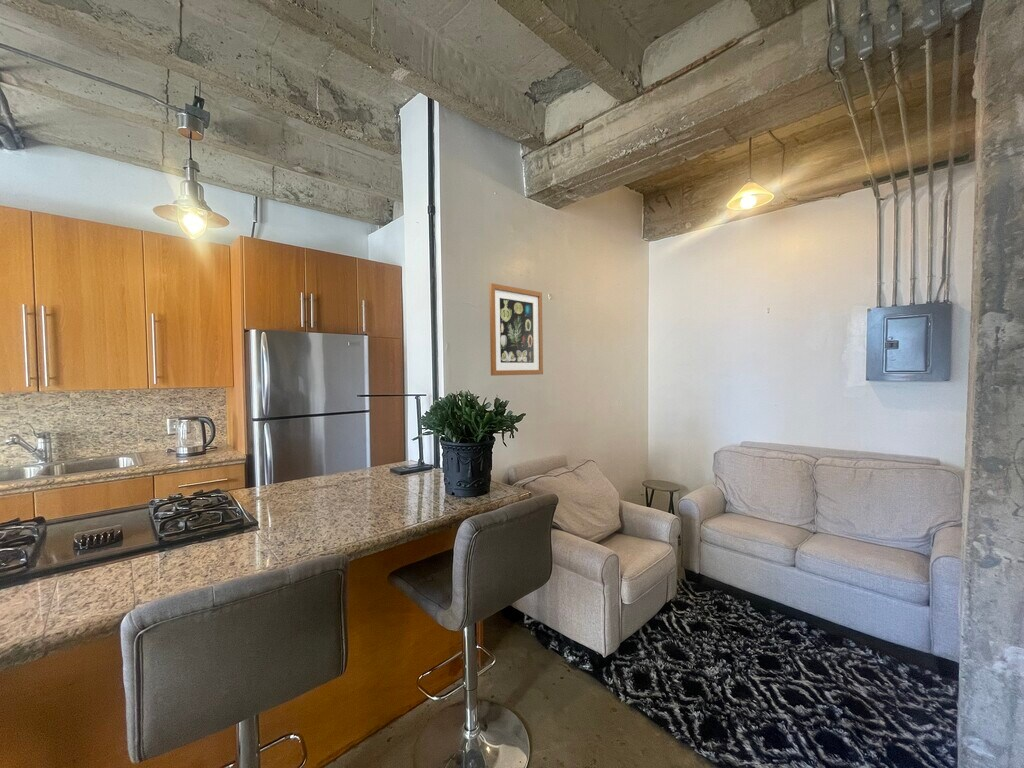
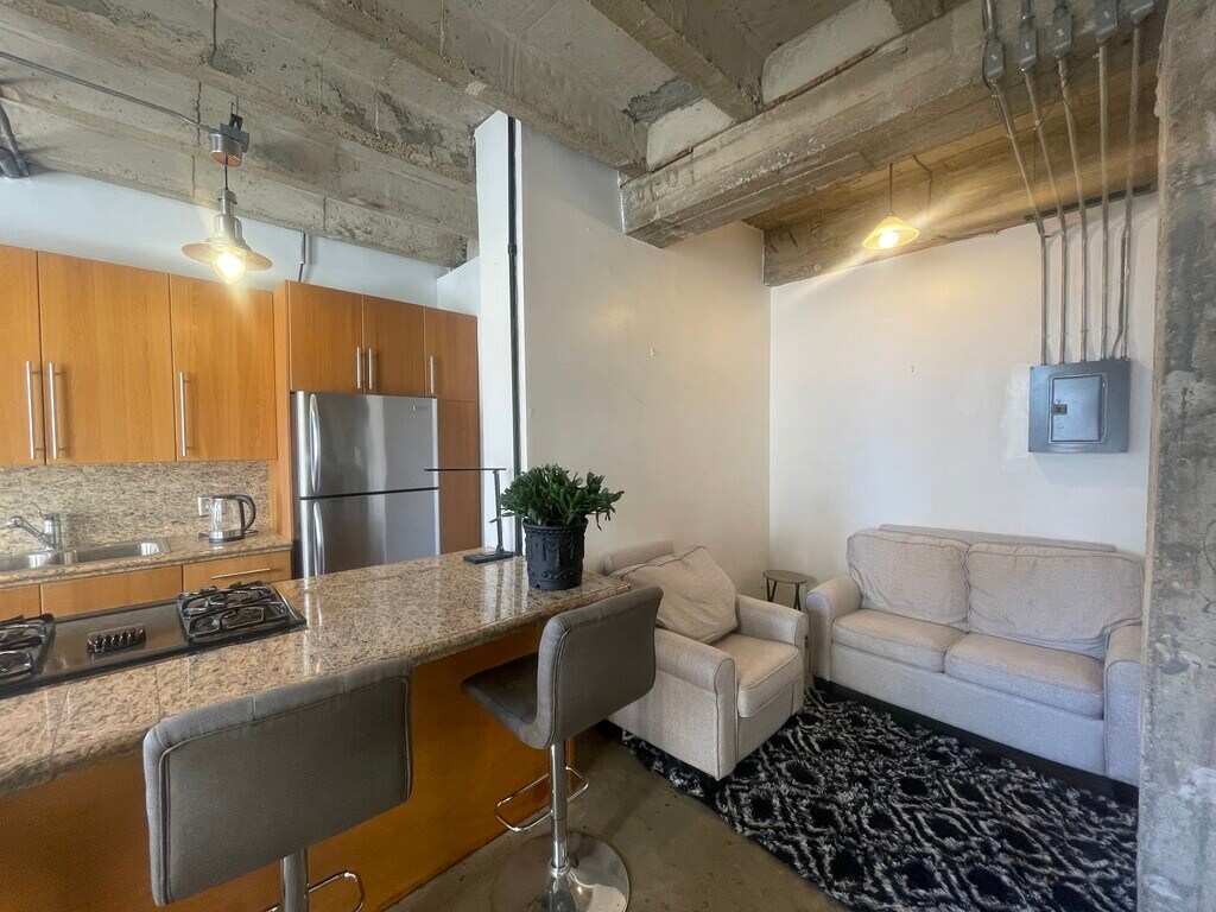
- wall art [488,282,544,377]
